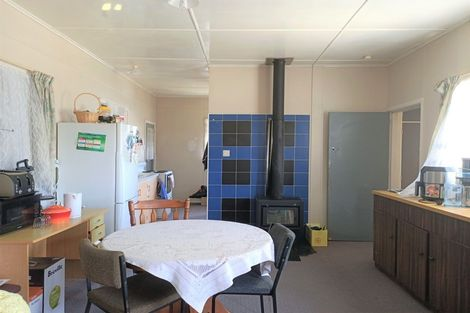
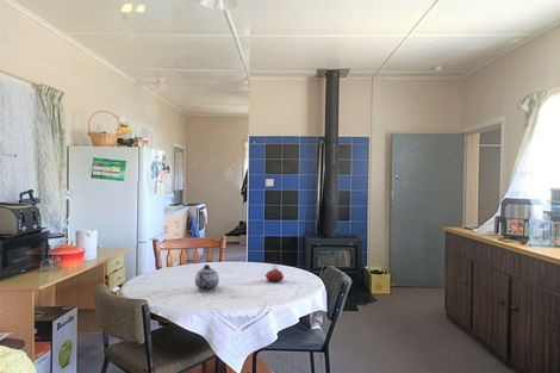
+ teapot [194,263,220,292]
+ flower [263,251,285,282]
